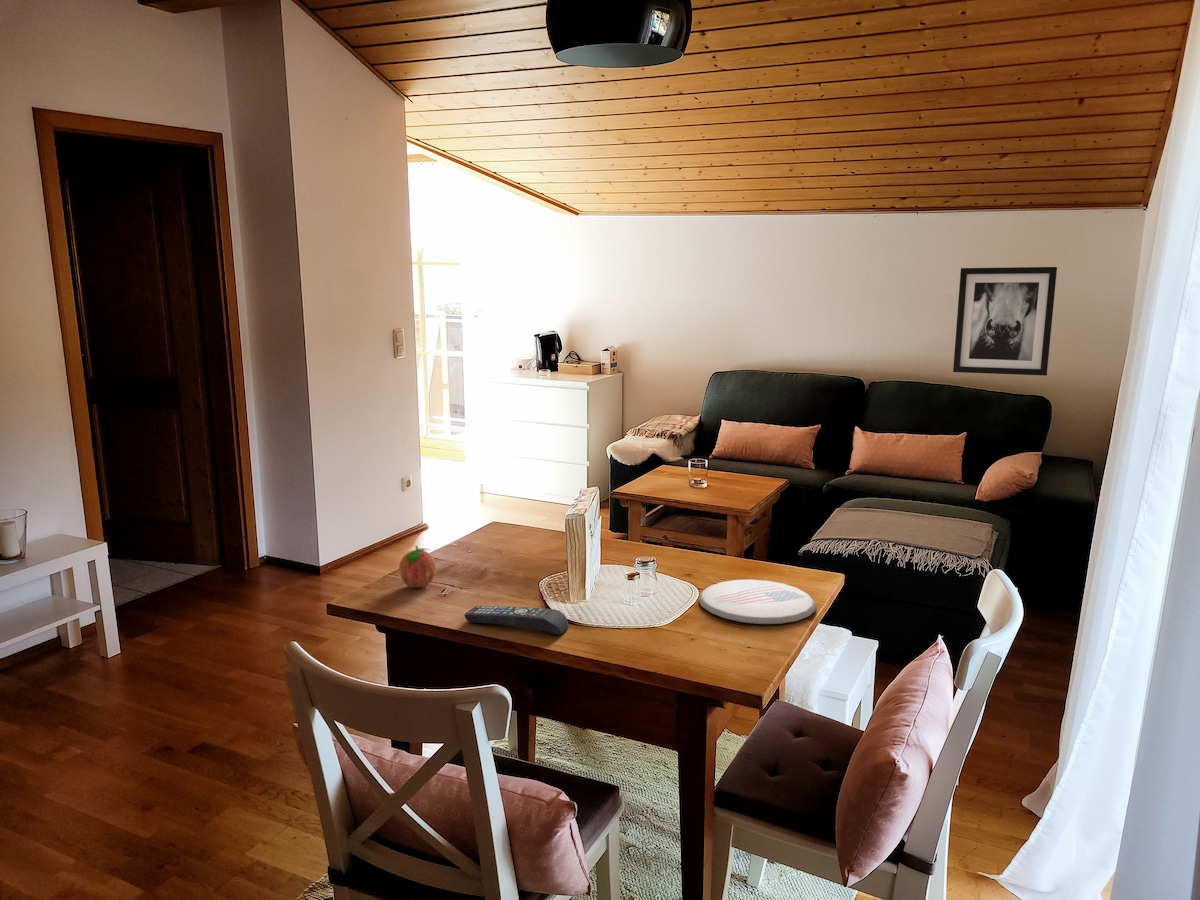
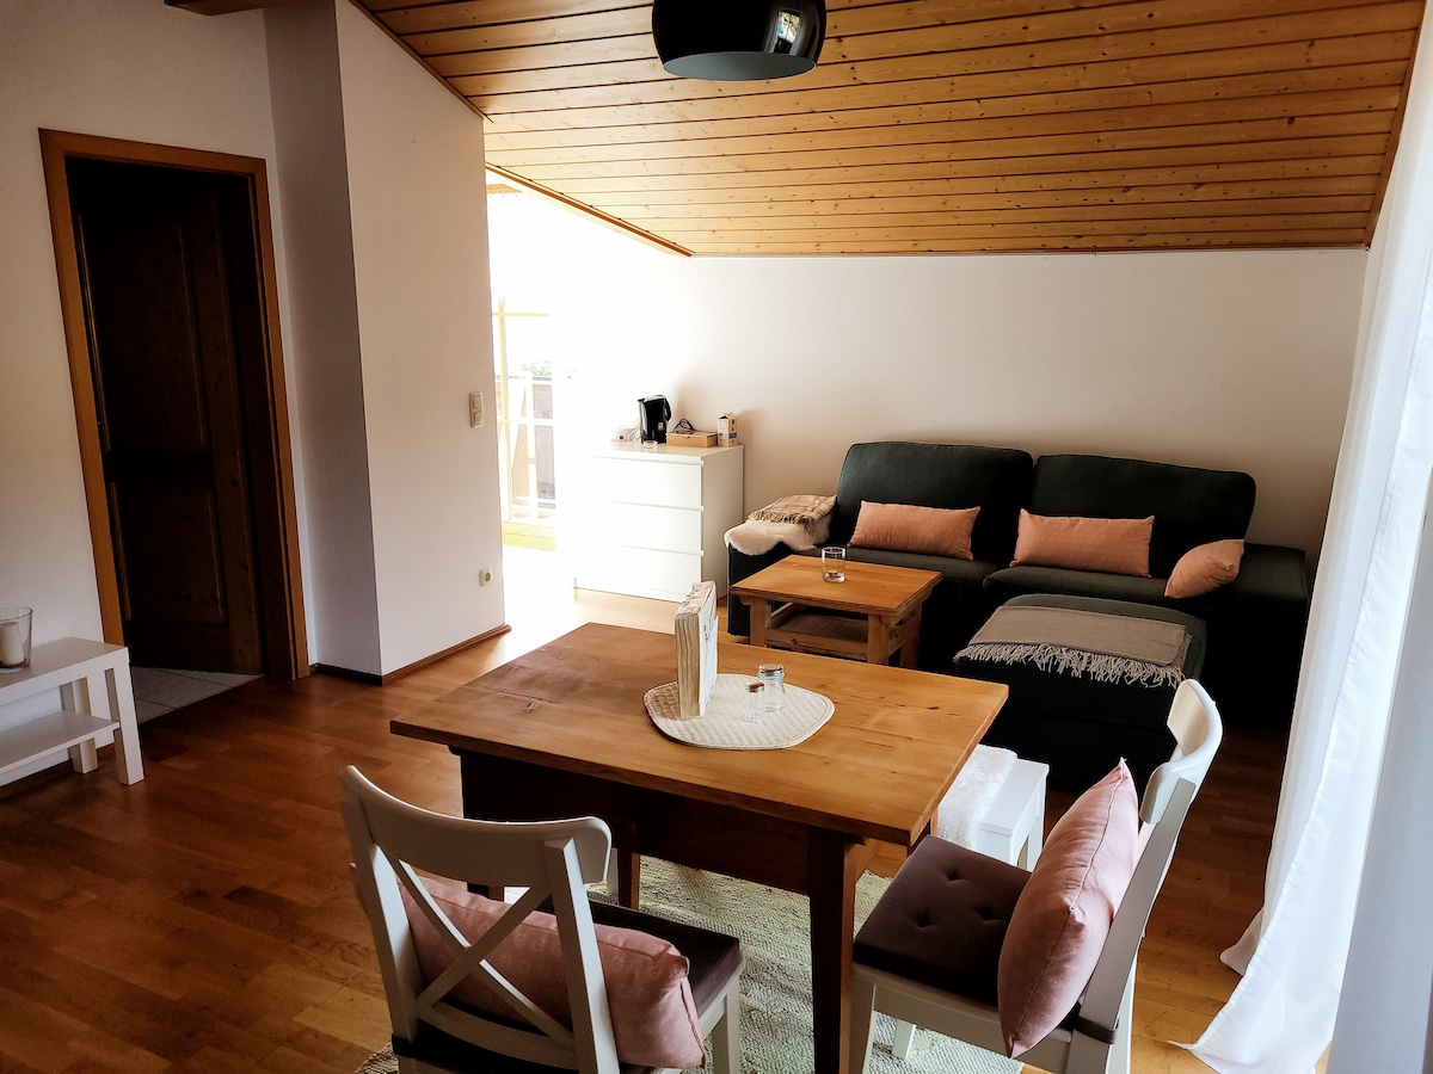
- remote control [463,605,570,636]
- wall art [952,266,1058,377]
- plate [698,579,817,625]
- fruit [398,544,437,589]
